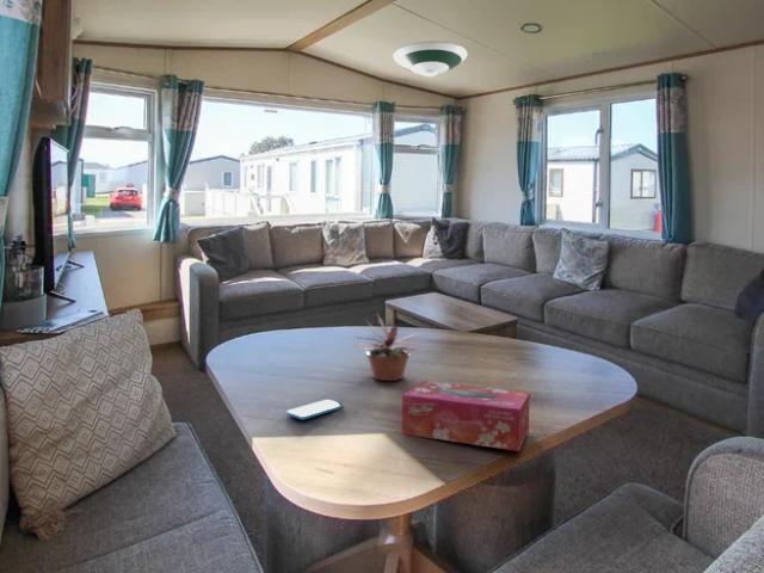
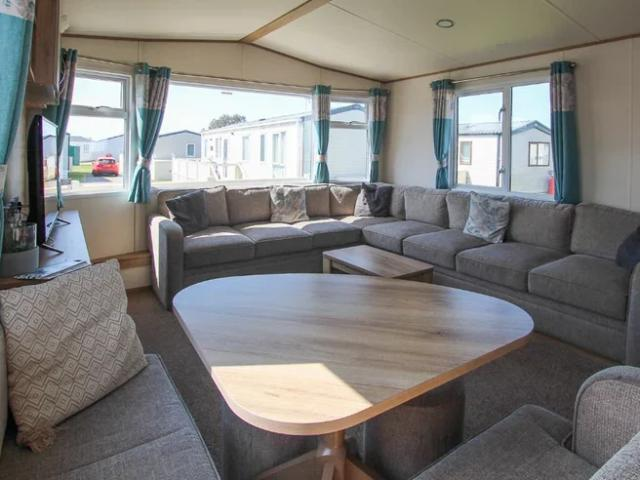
- smartphone [286,399,344,420]
- tissue box [401,380,531,452]
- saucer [392,41,469,78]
- potted plant [349,313,425,382]
